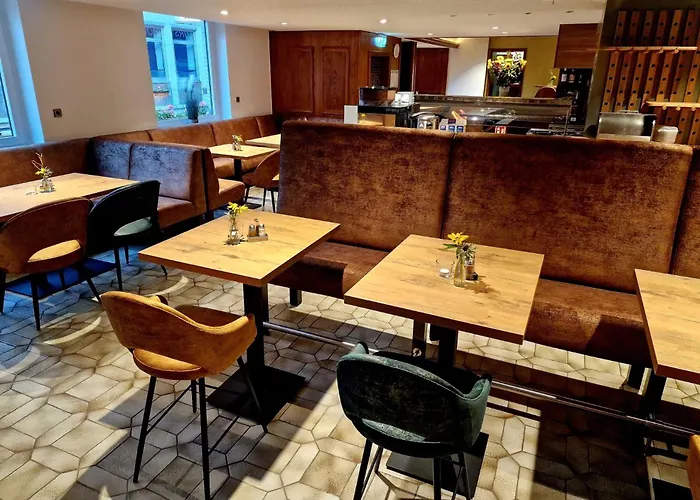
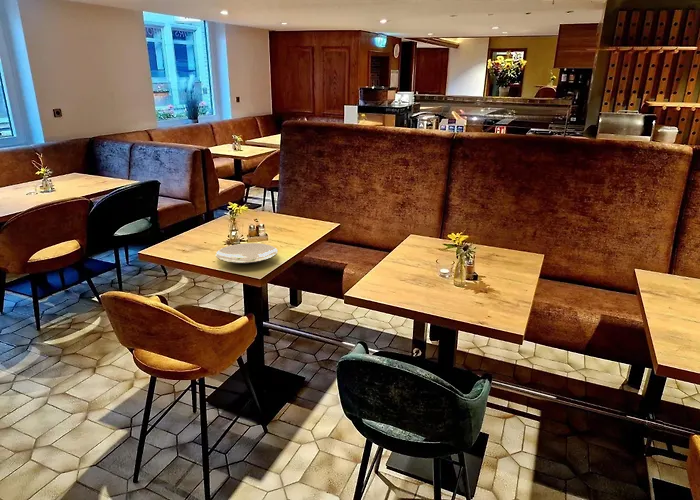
+ plate [215,242,279,265]
